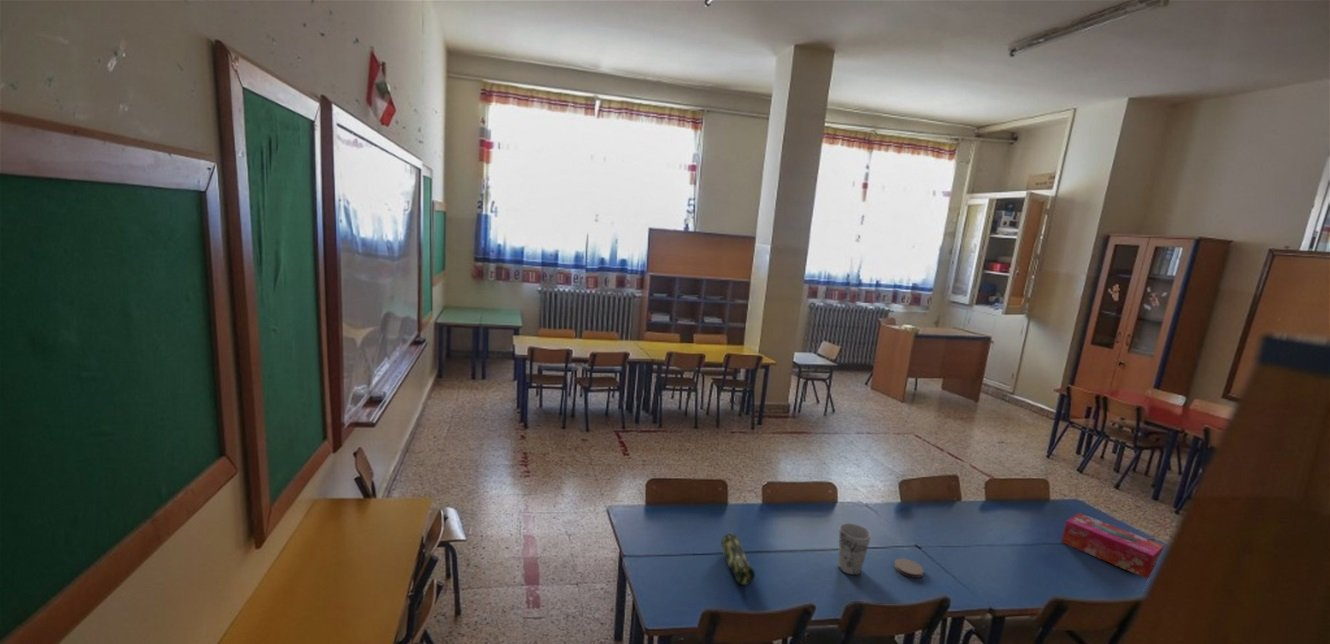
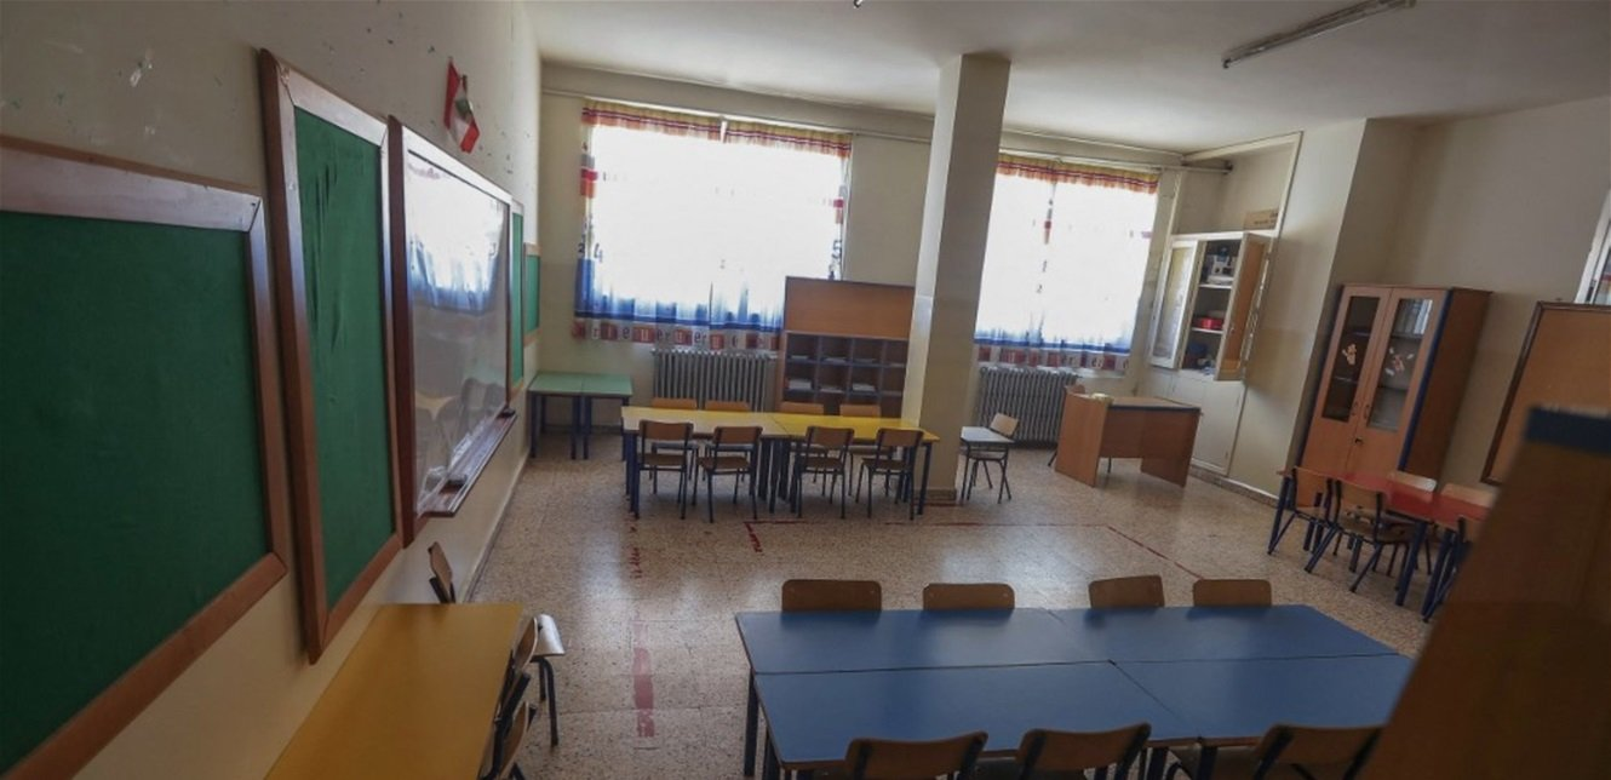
- pencil case [720,532,756,586]
- coaster [893,557,925,579]
- cup [837,522,872,576]
- tissue box [1061,512,1165,580]
